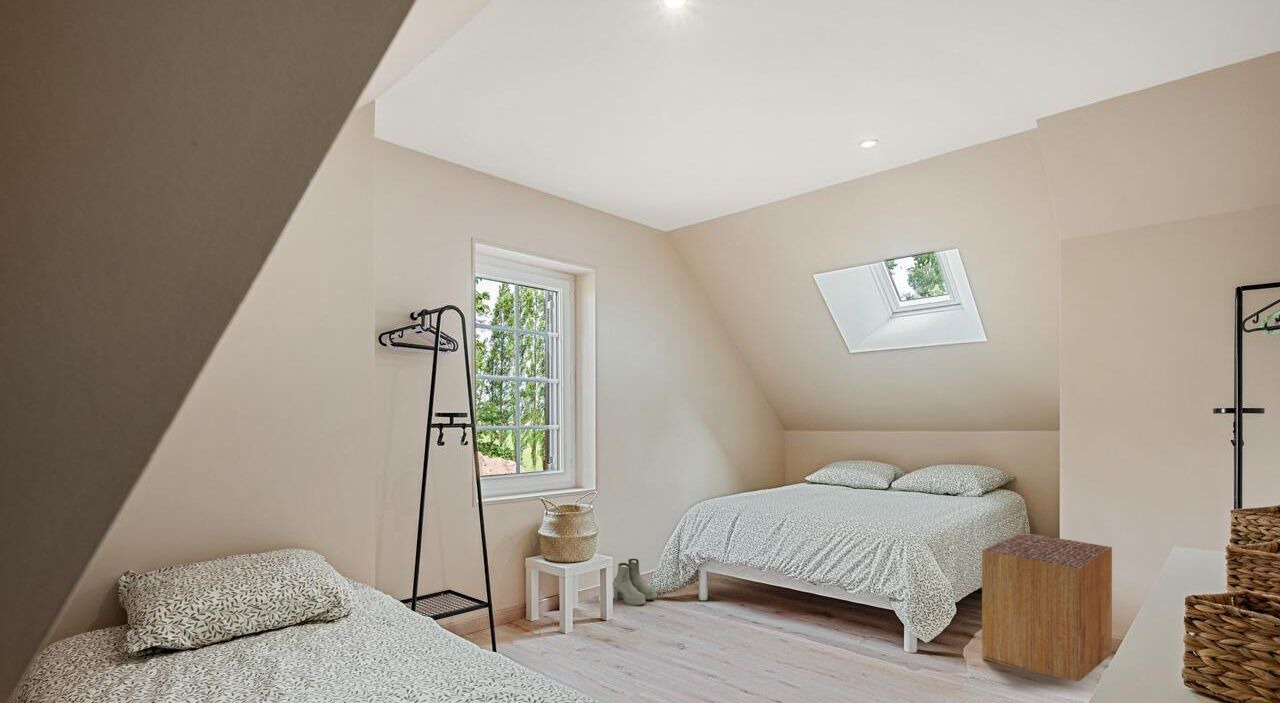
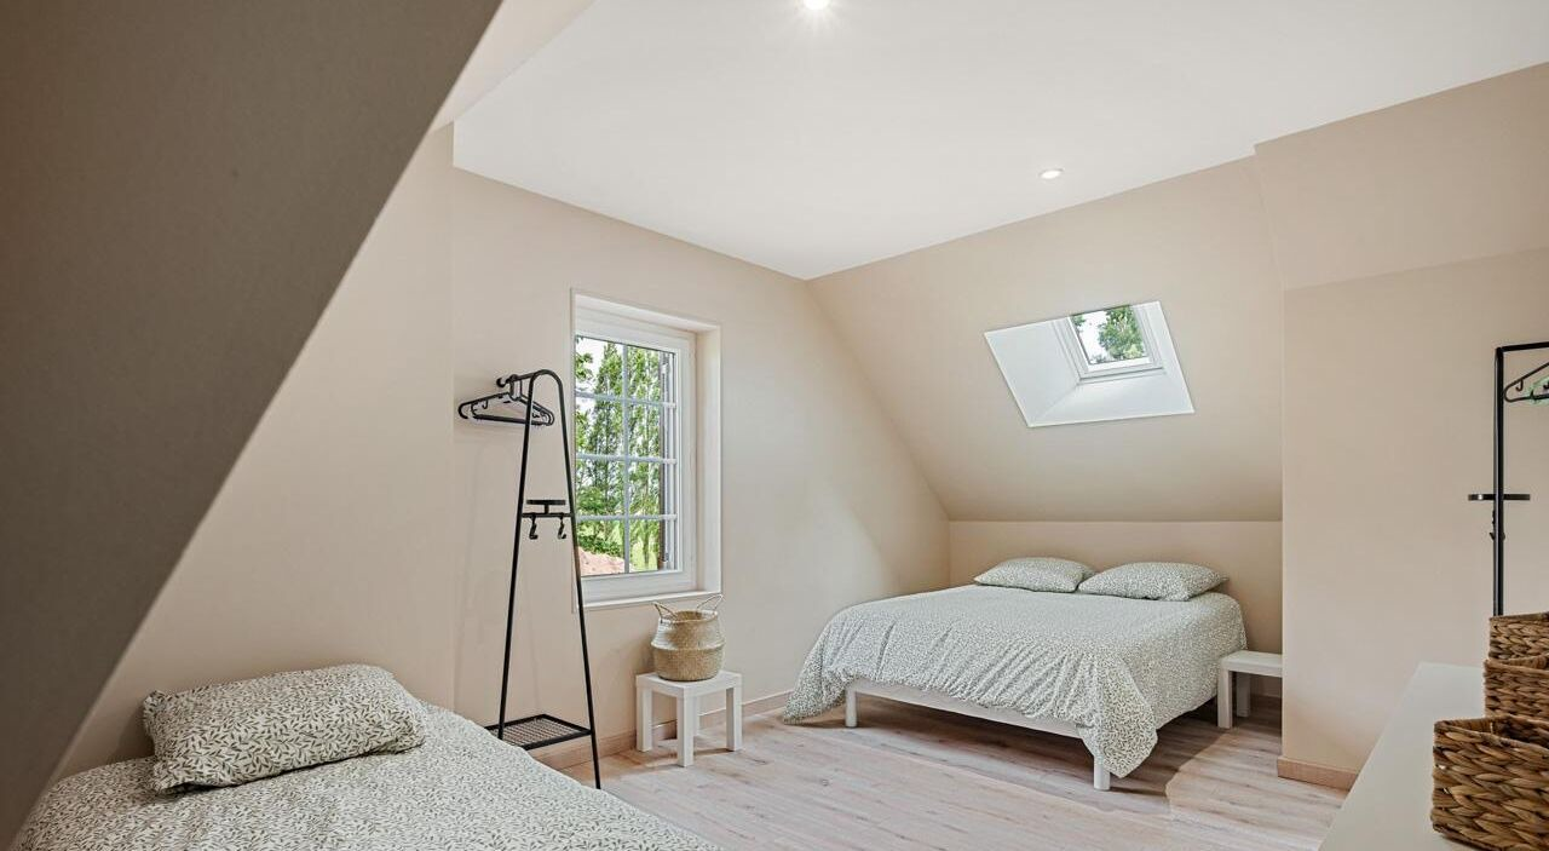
- boots [612,558,658,607]
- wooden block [981,531,1113,683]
